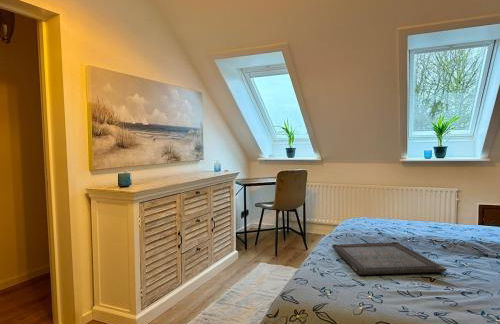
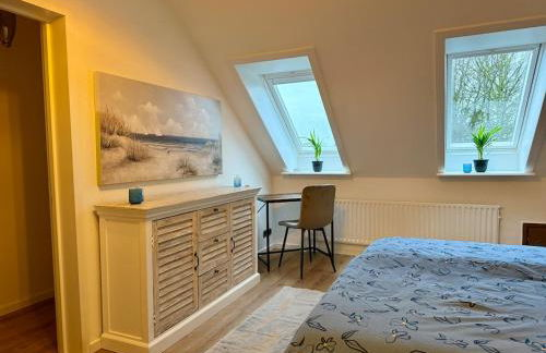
- serving tray [331,241,448,276]
